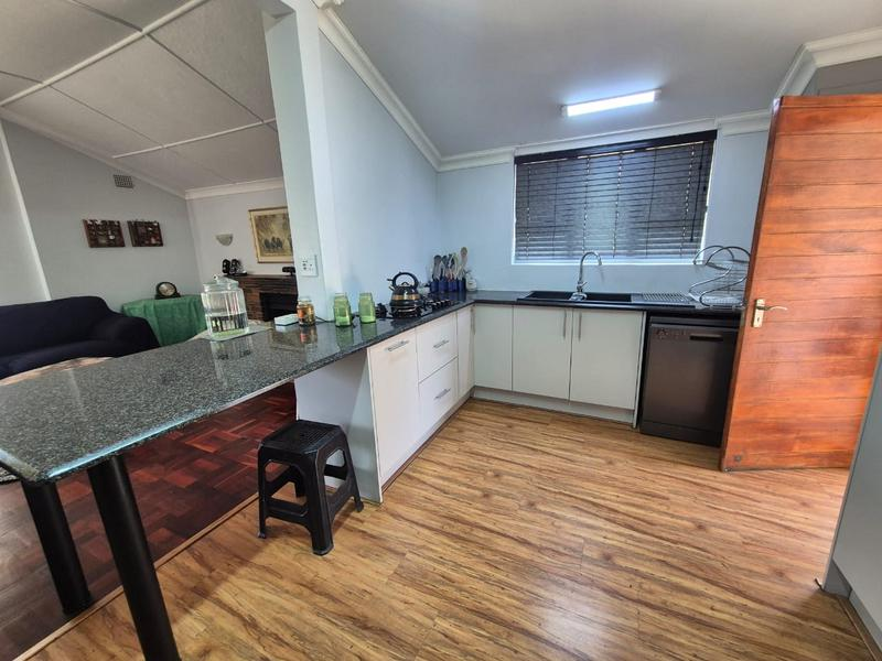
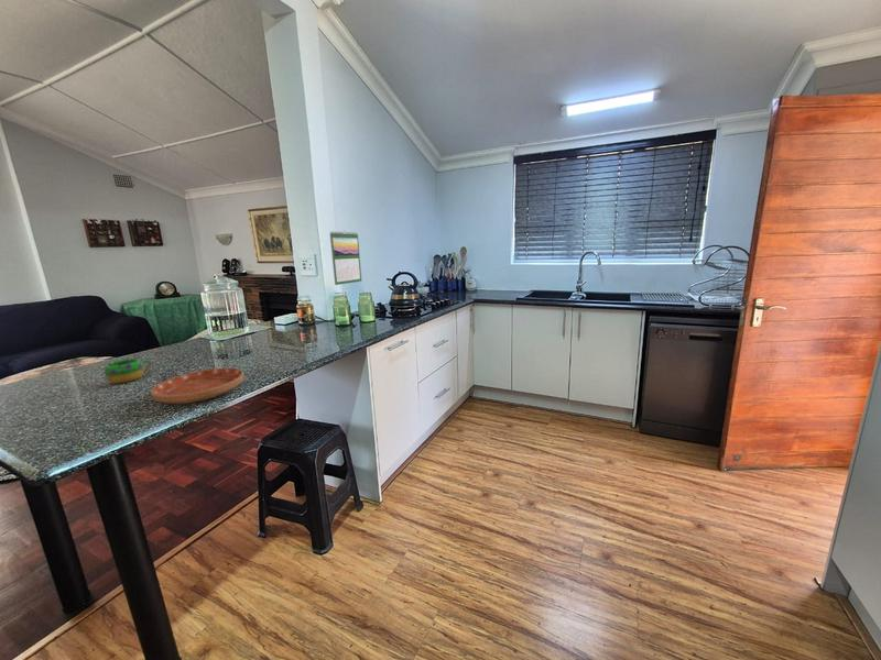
+ calendar [329,230,362,286]
+ mug [104,358,153,385]
+ saucer [150,367,246,405]
